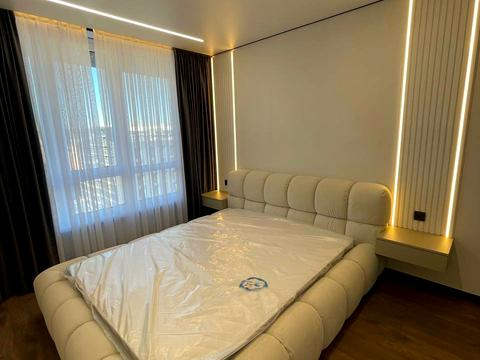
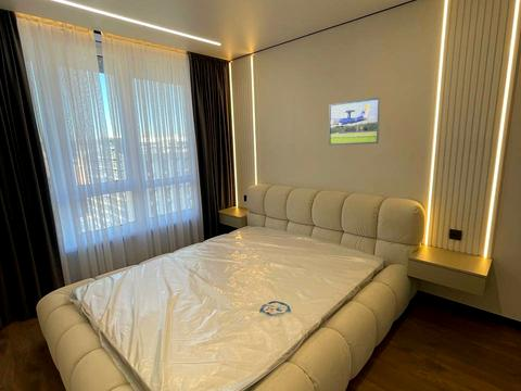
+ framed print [328,97,381,146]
